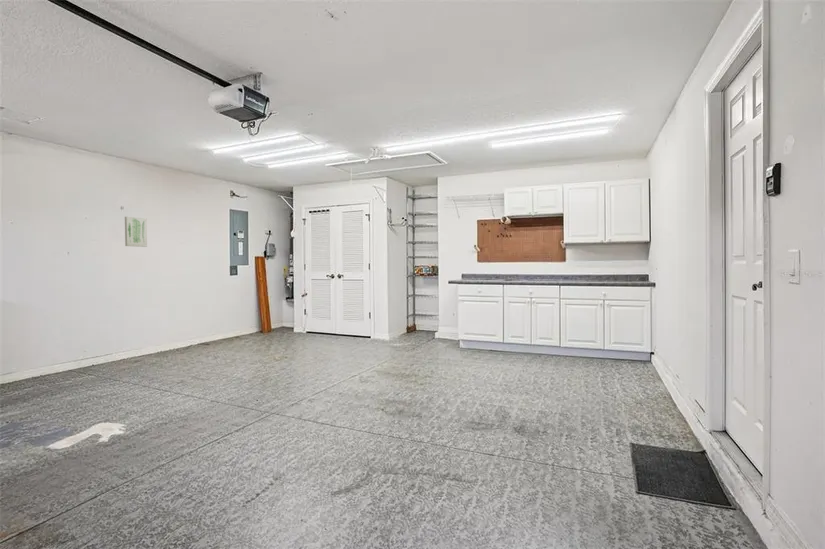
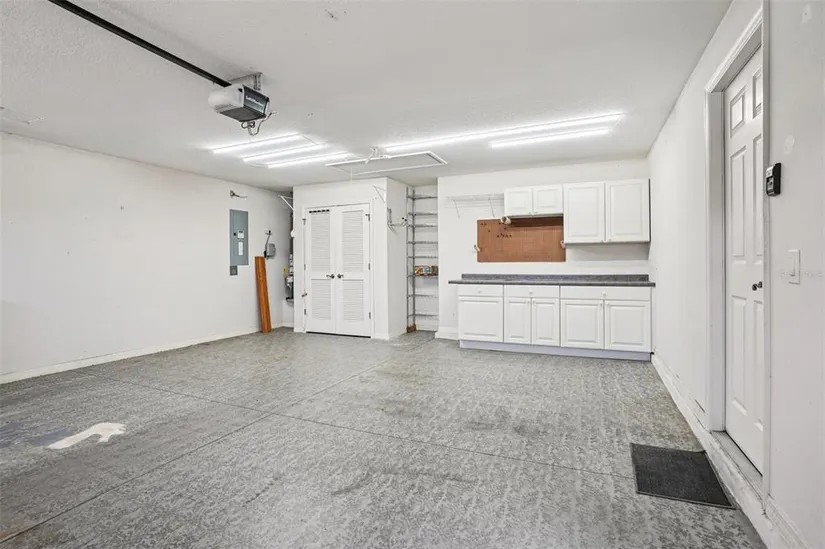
- wall art [124,216,148,248]
